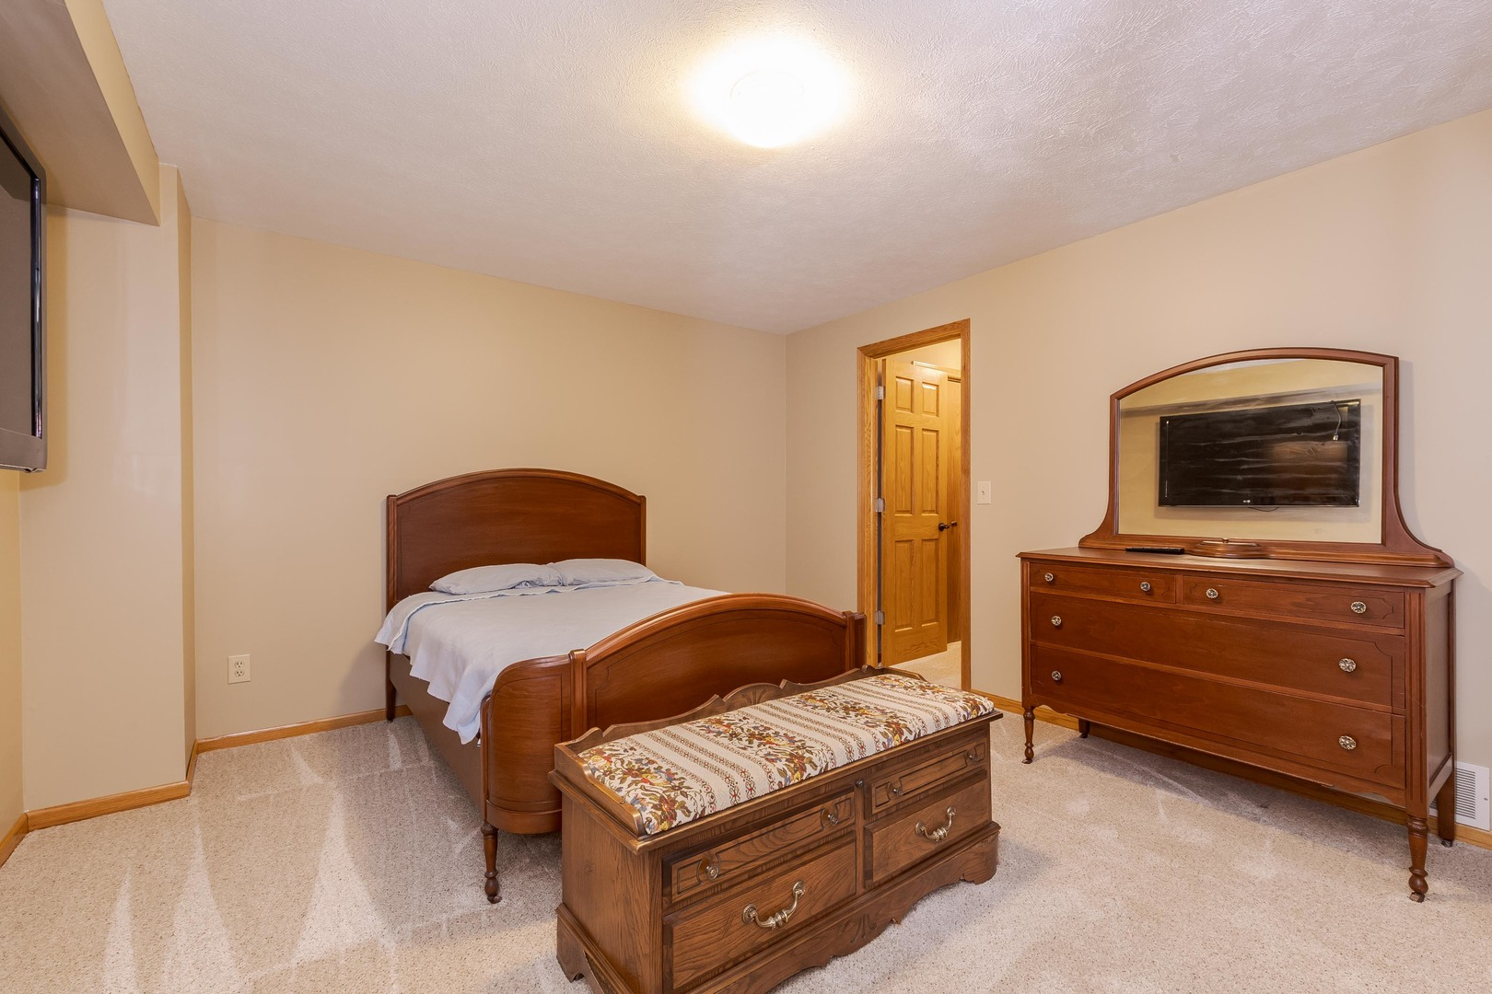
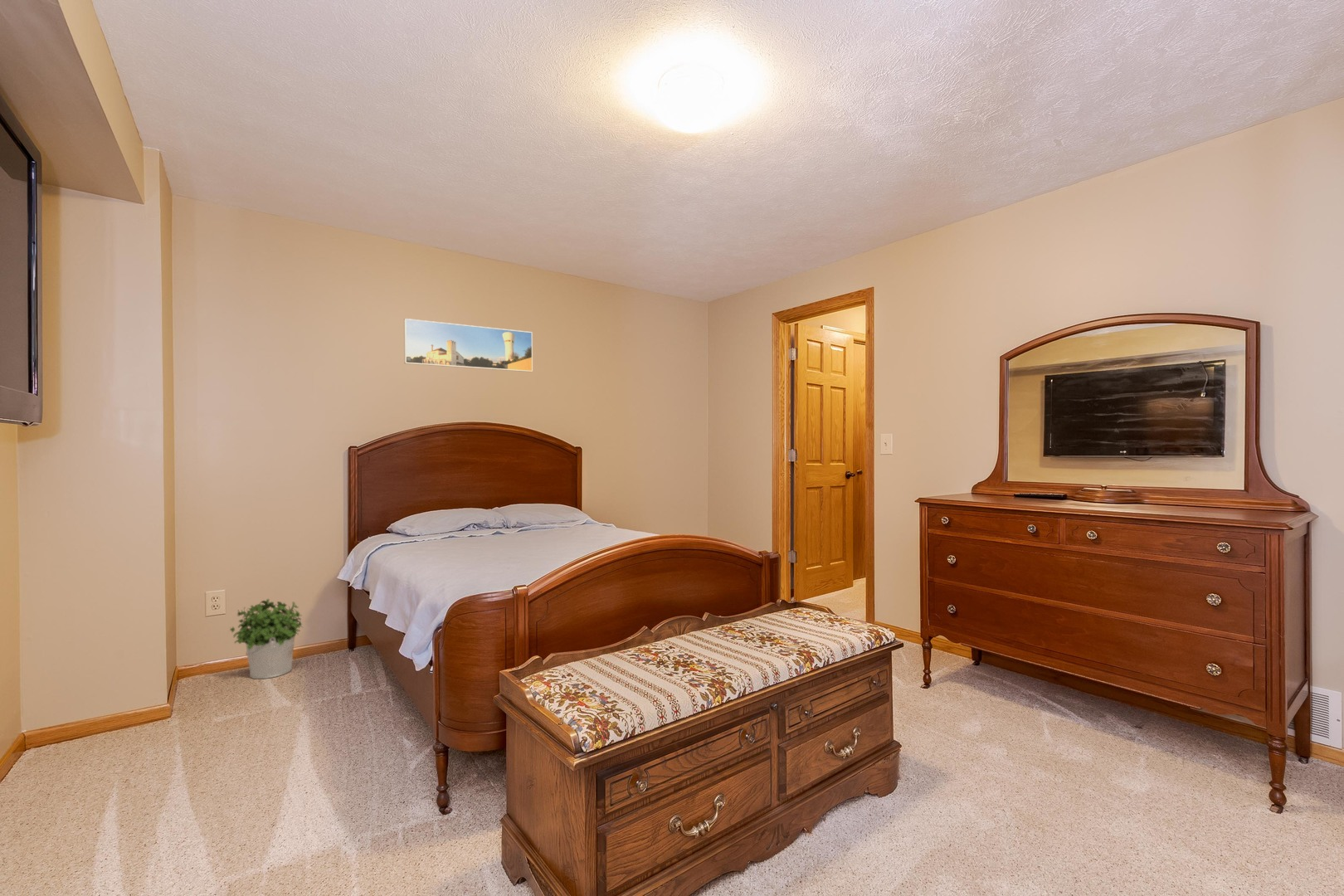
+ potted plant [229,598,304,679]
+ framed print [403,318,533,373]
